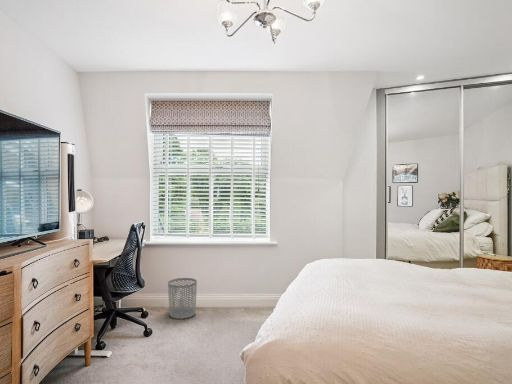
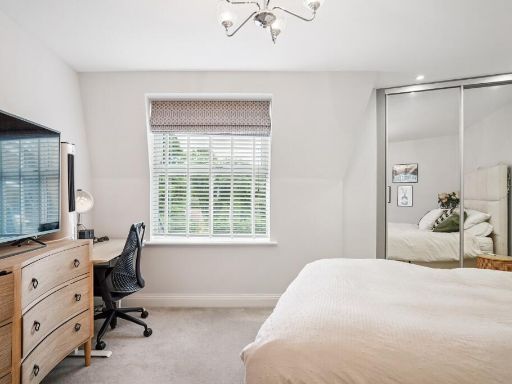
- waste bin [167,277,198,320]
